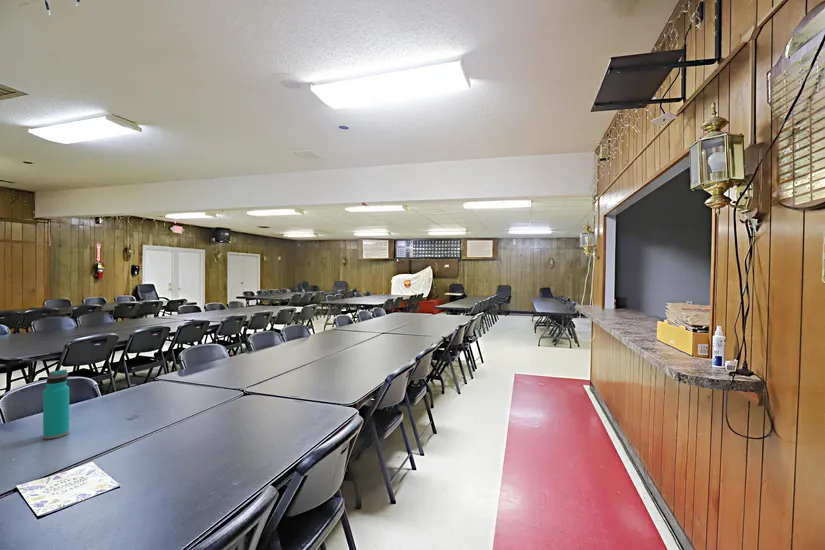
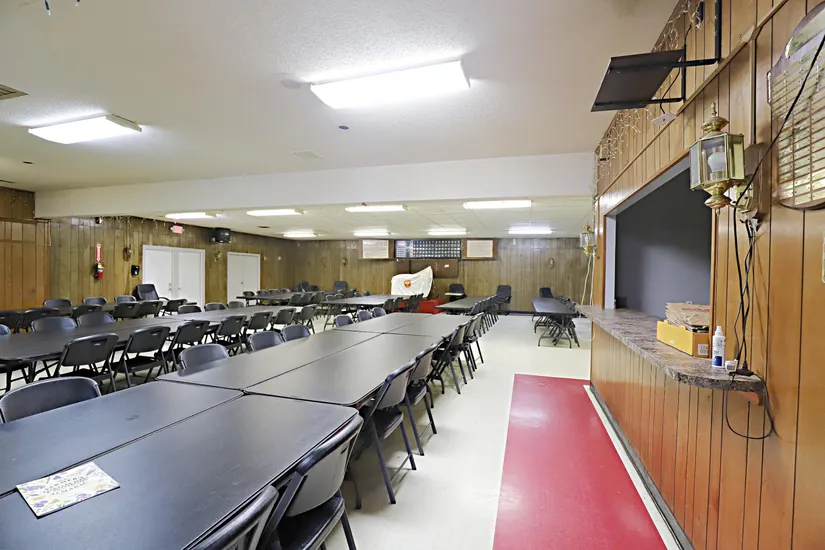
- water bottle [42,369,70,440]
